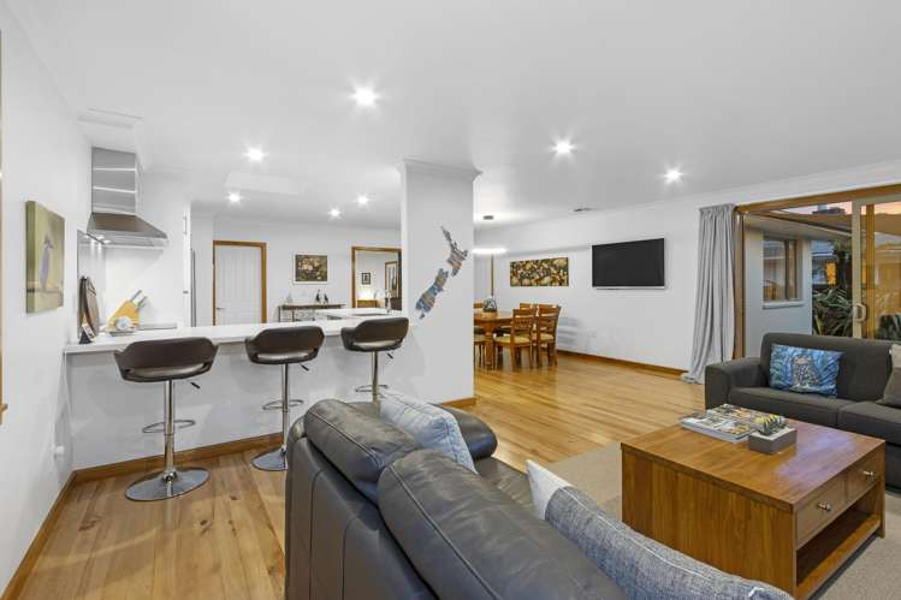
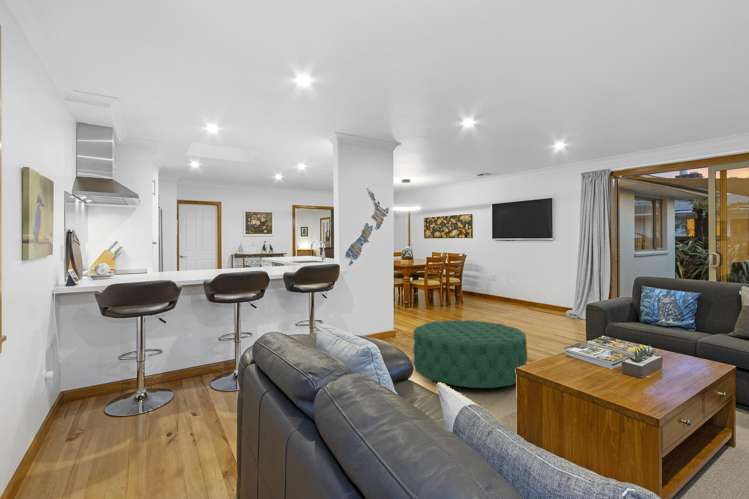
+ ottoman [413,319,528,389]
